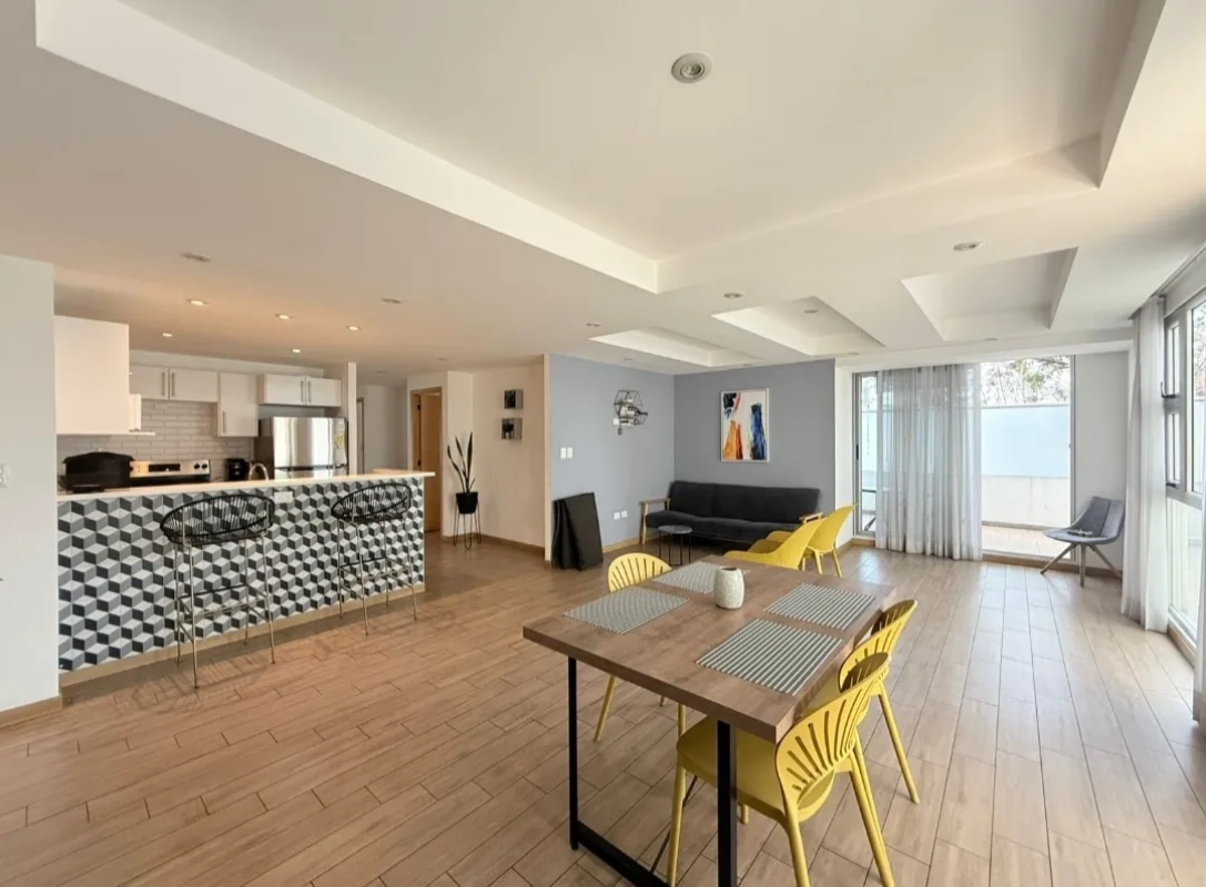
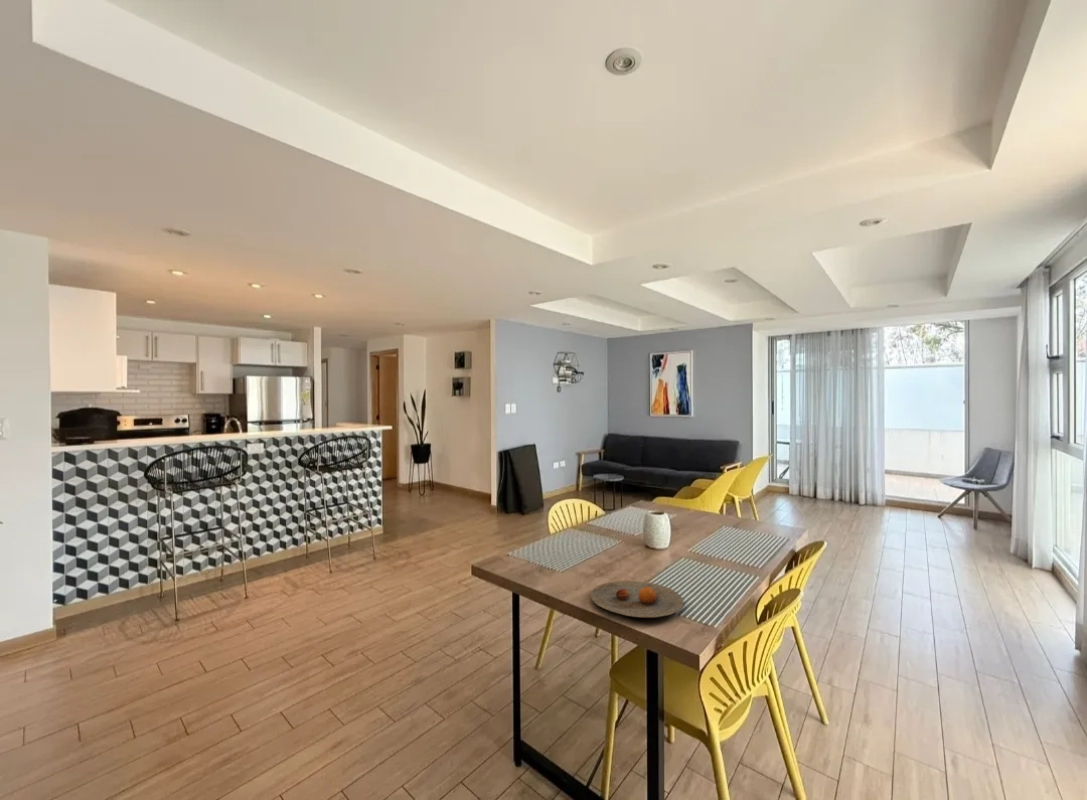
+ plate [590,579,685,618]
